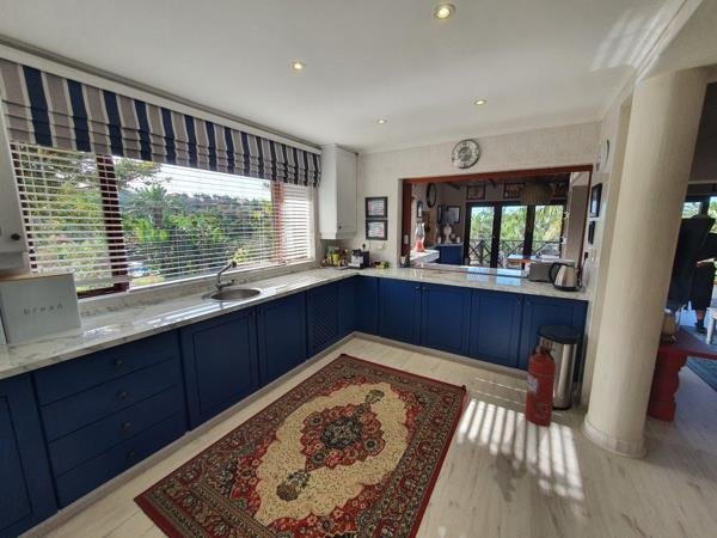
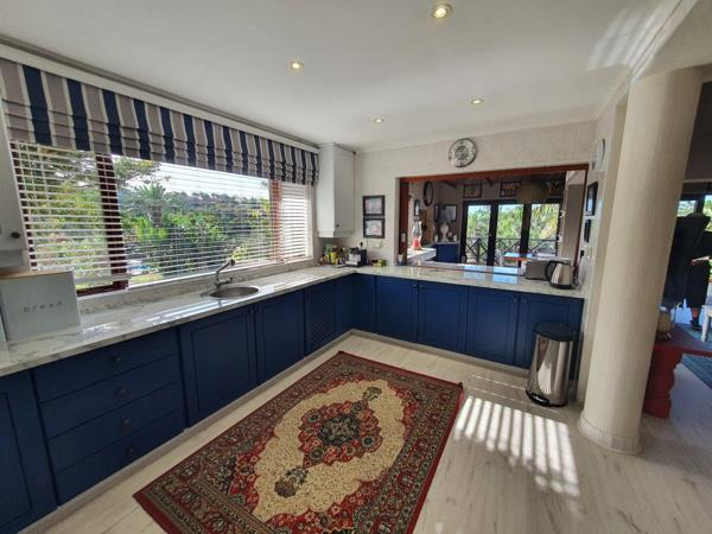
- fire extinguisher [523,344,557,427]
